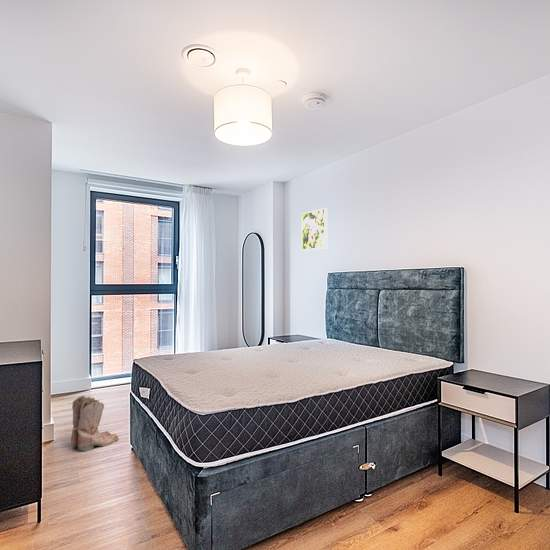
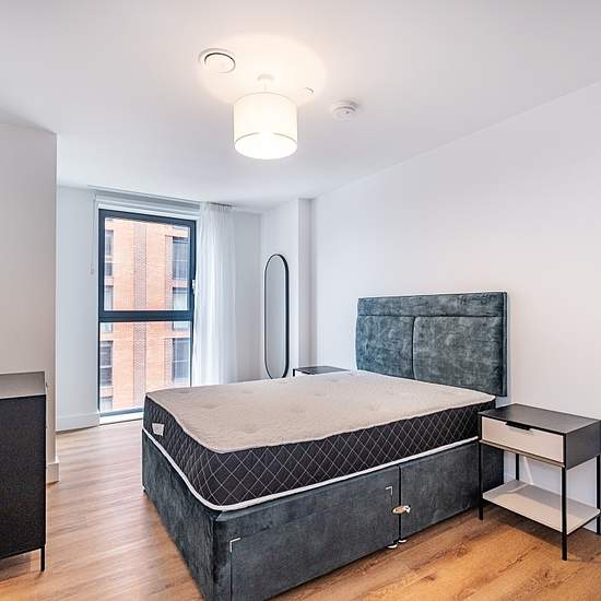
- boots [70,395,120,453]
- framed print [300,207,328,252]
